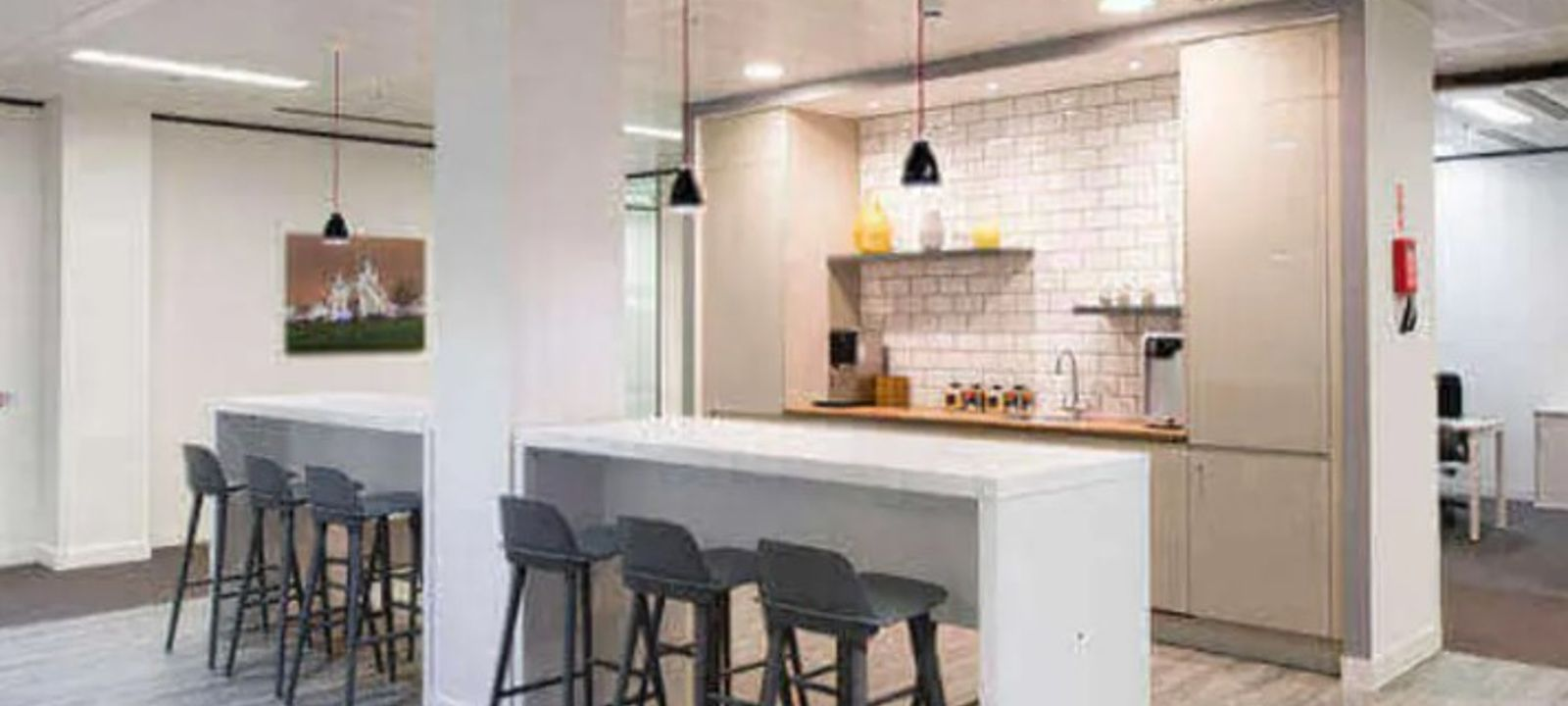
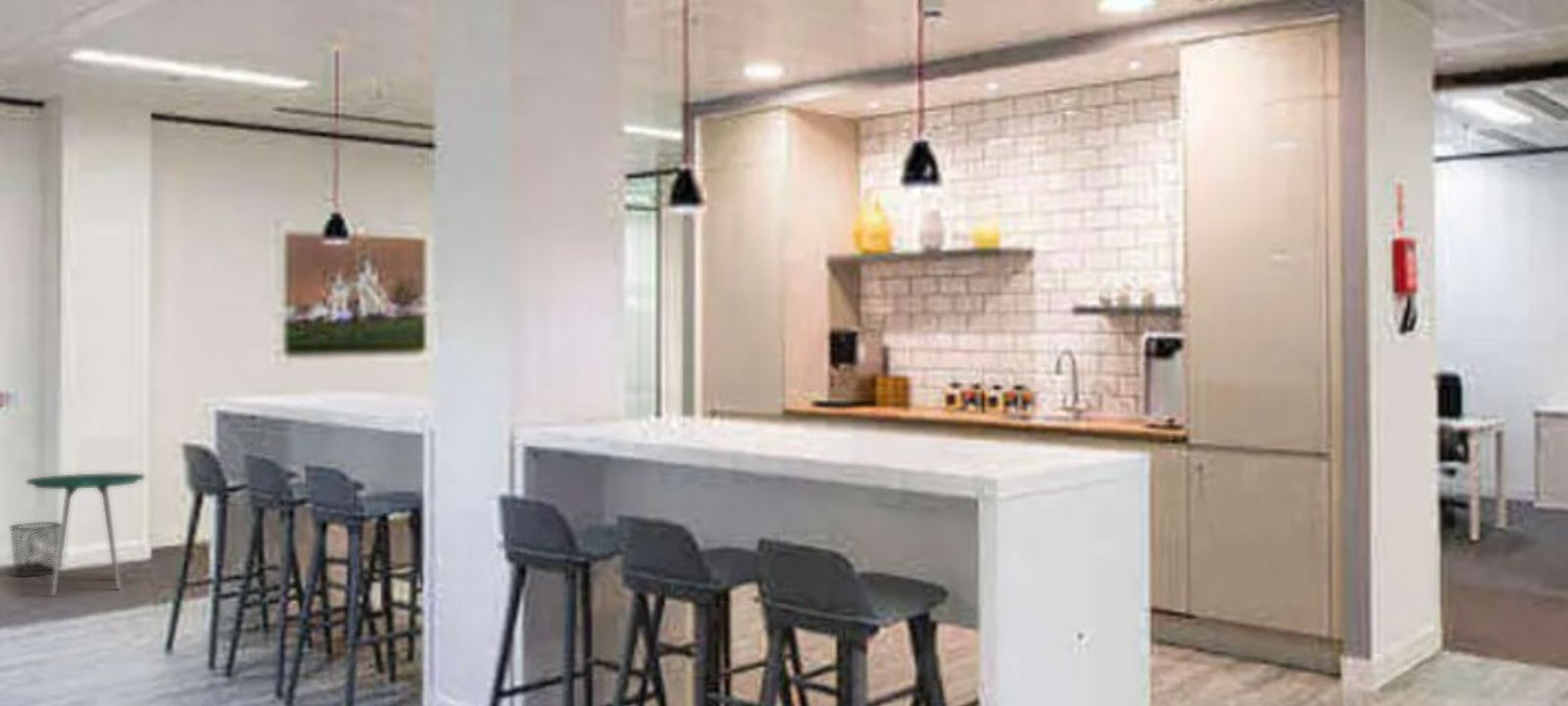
+ side table [25,473,146,595]
+ waste bin [8,521,61,578]
